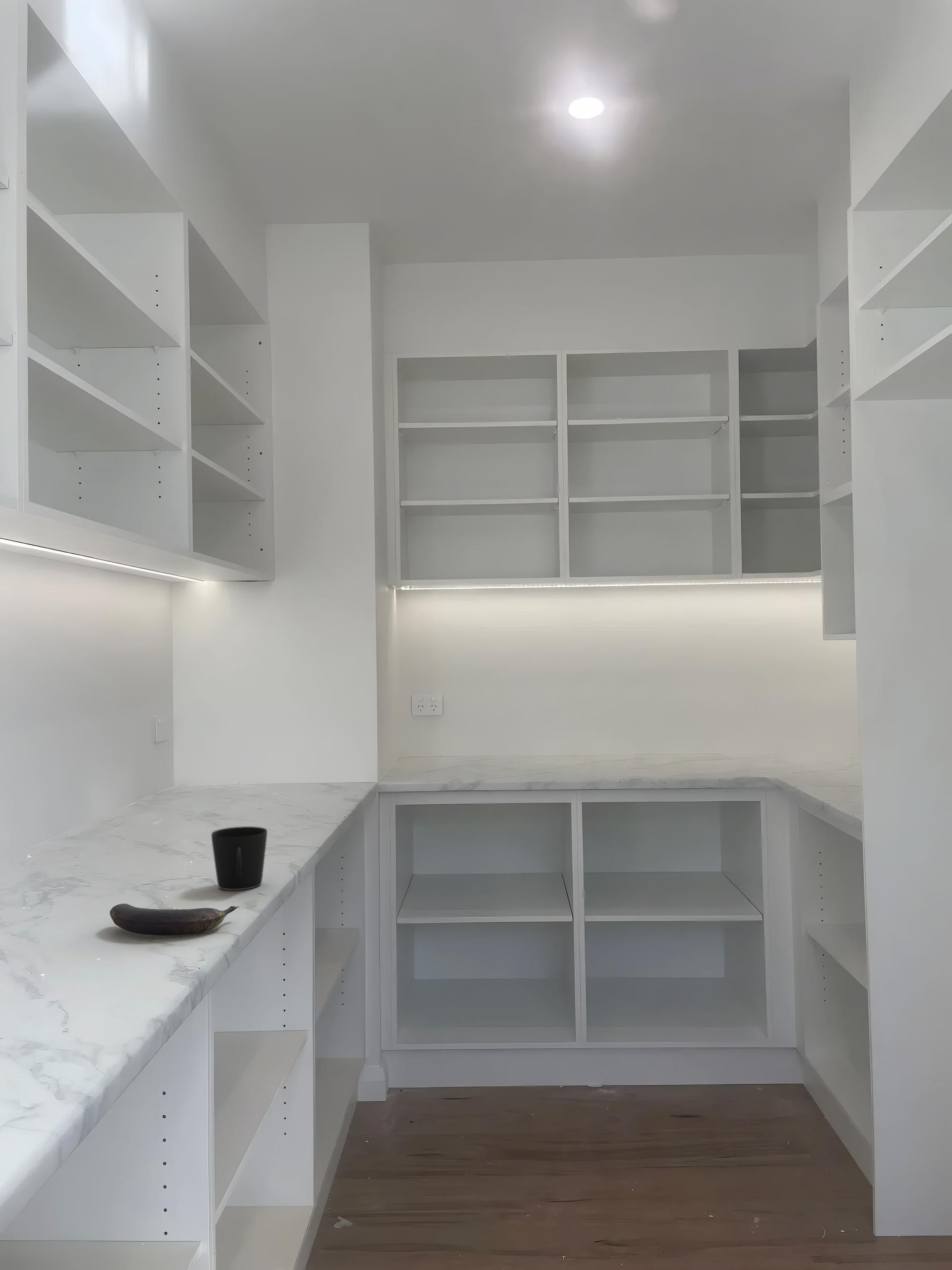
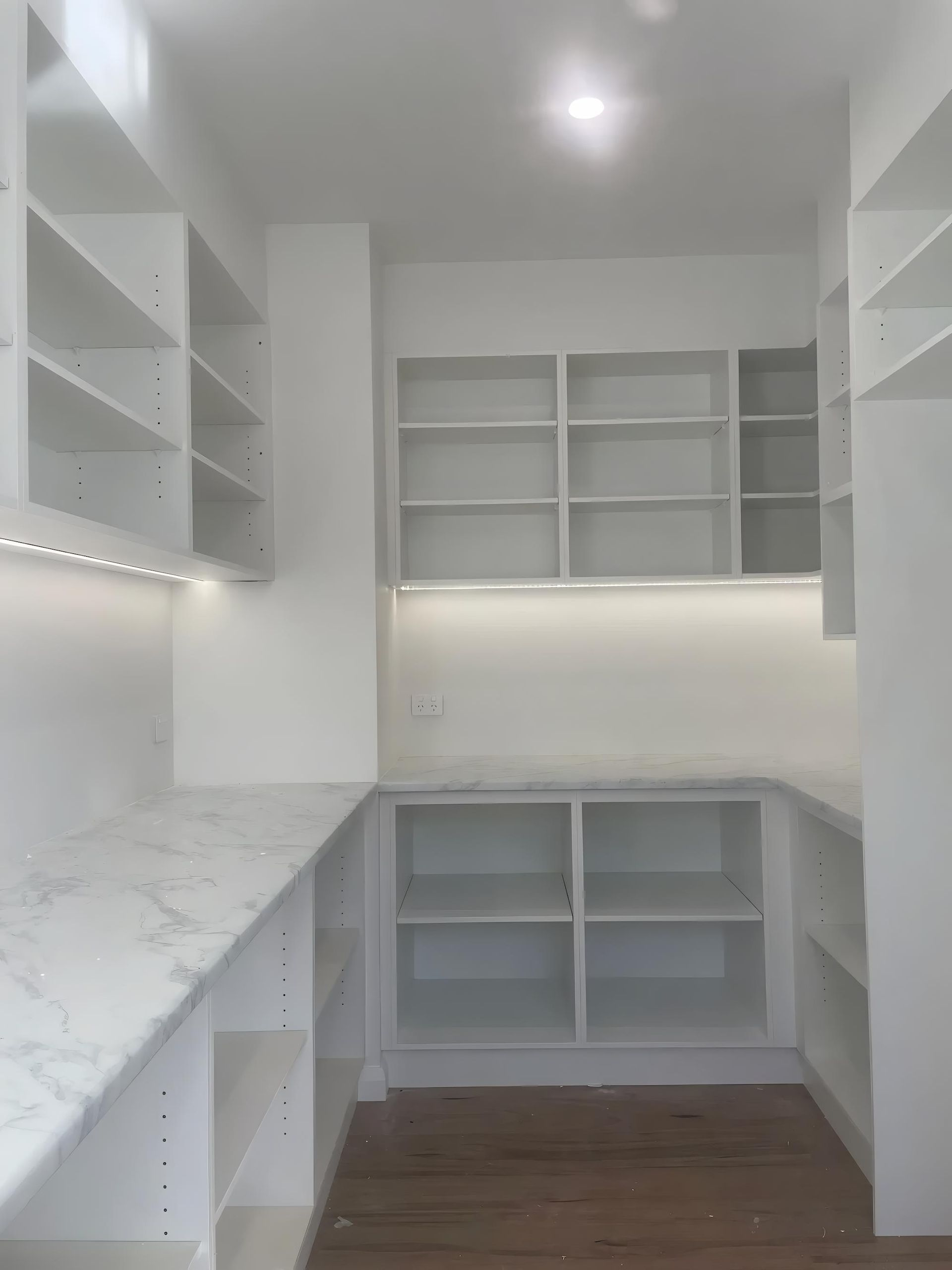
- cup [211,826,268,890]
- banana [109,903,239,936]
